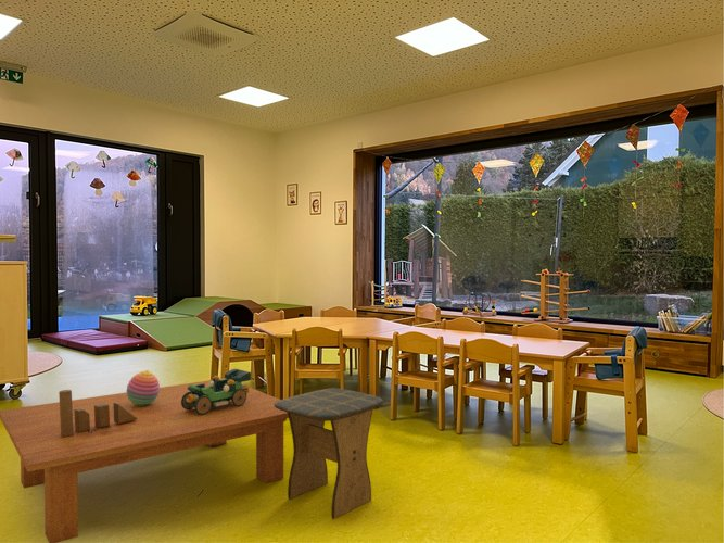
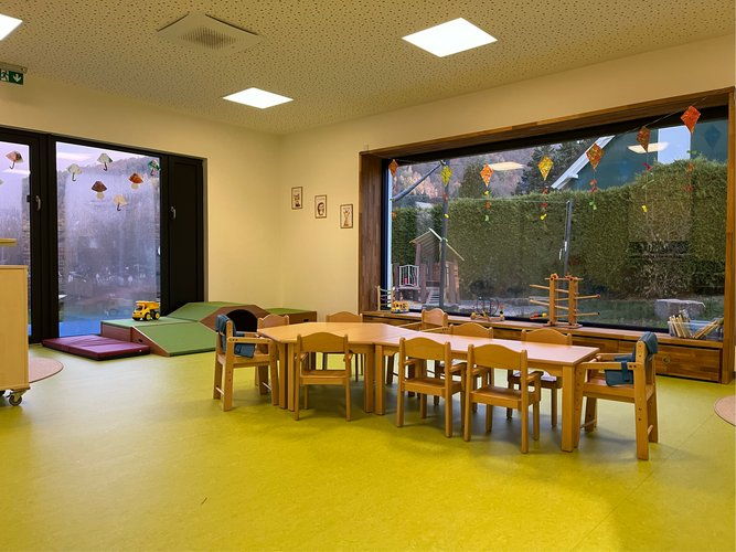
- coffee table [0,377,289,543]
- wooden block set [58,389,138,437]
- toy car [181,368,252,415]
- stool [275,387,385,520]
- stacking toy [126,369,161,406]
